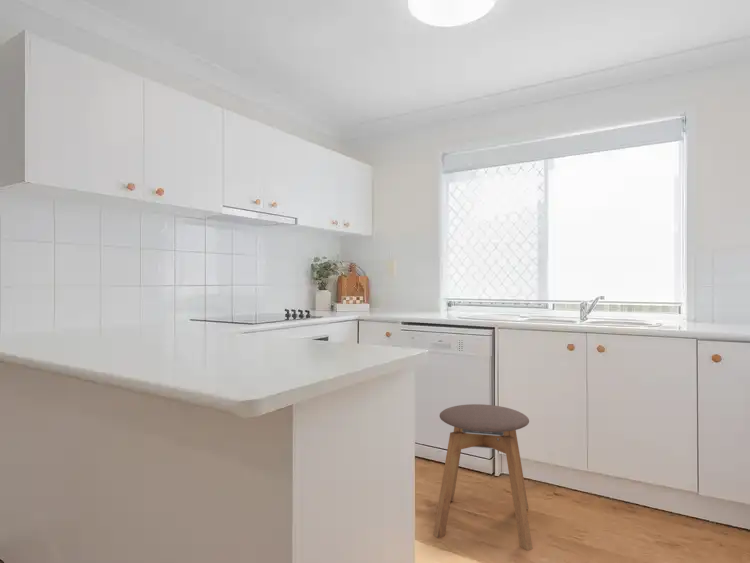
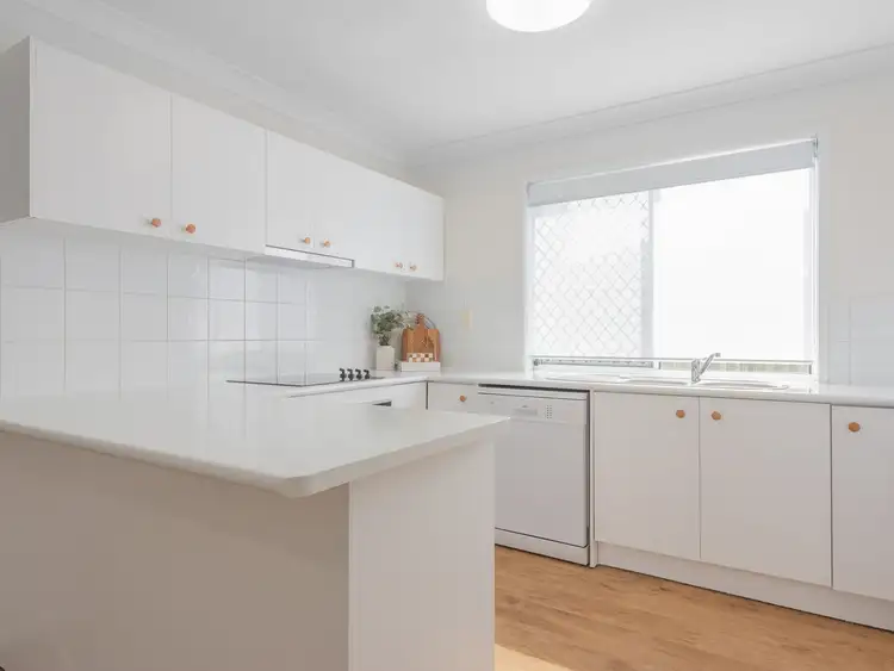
- stool [432,403,533,551]
